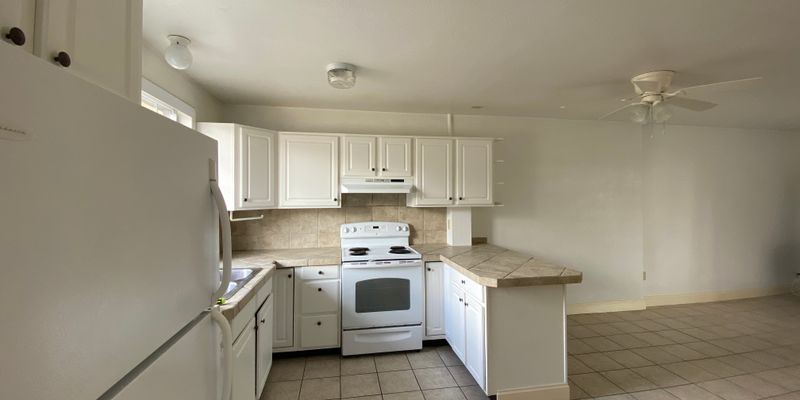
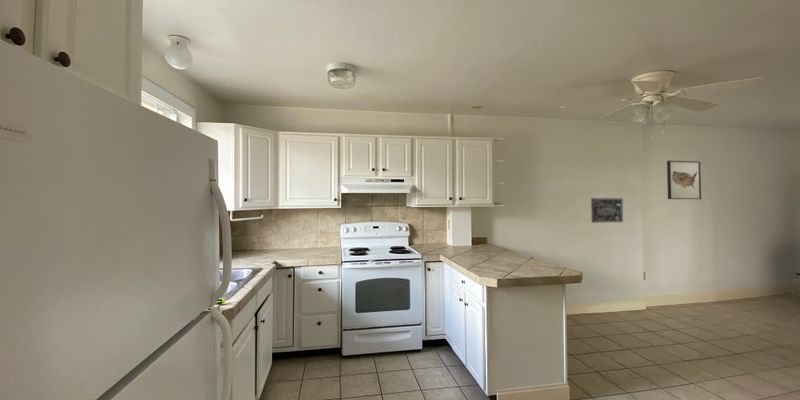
+ wall art [590,197,624,224]
+ wall art [666,160,702,200]
